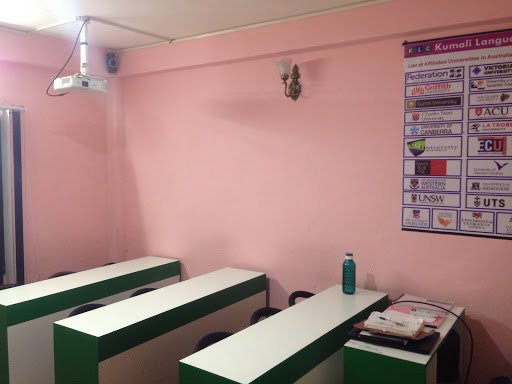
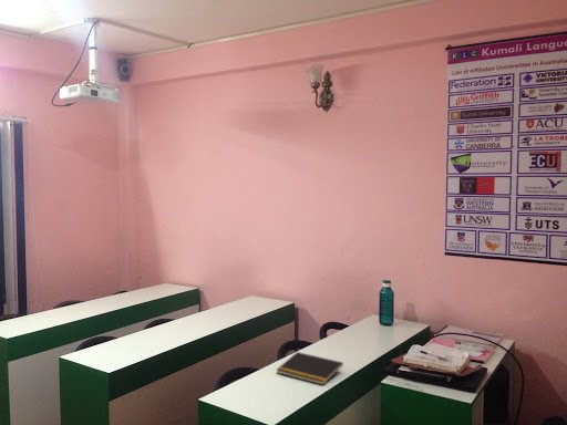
+ notepad [276,351,344,386]
